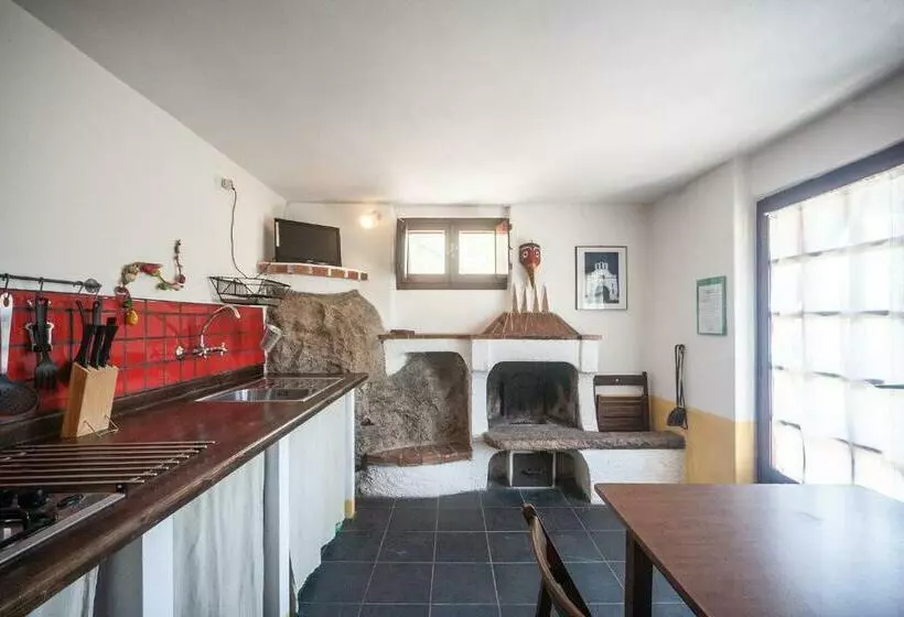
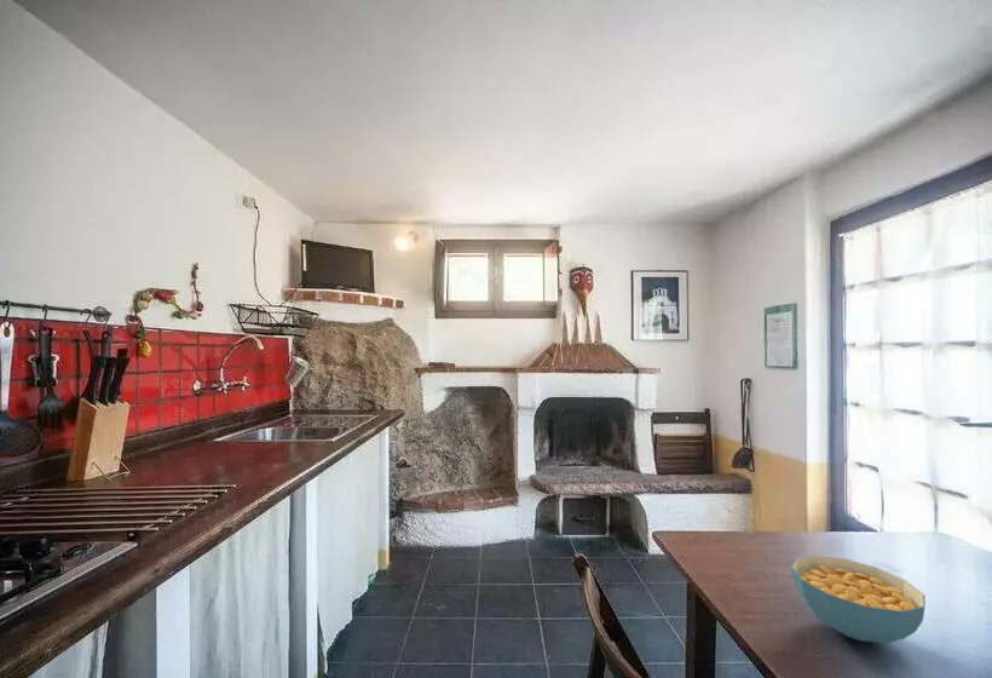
+ cereal bowl [790,555,927,644]
